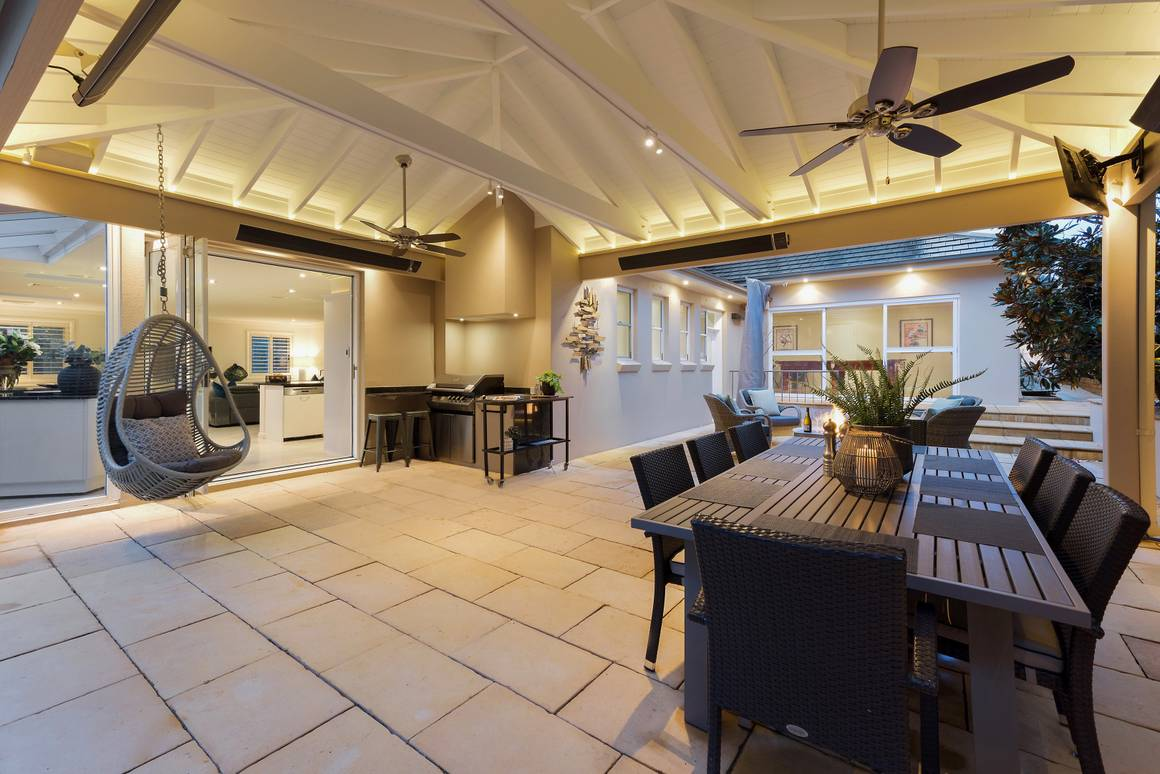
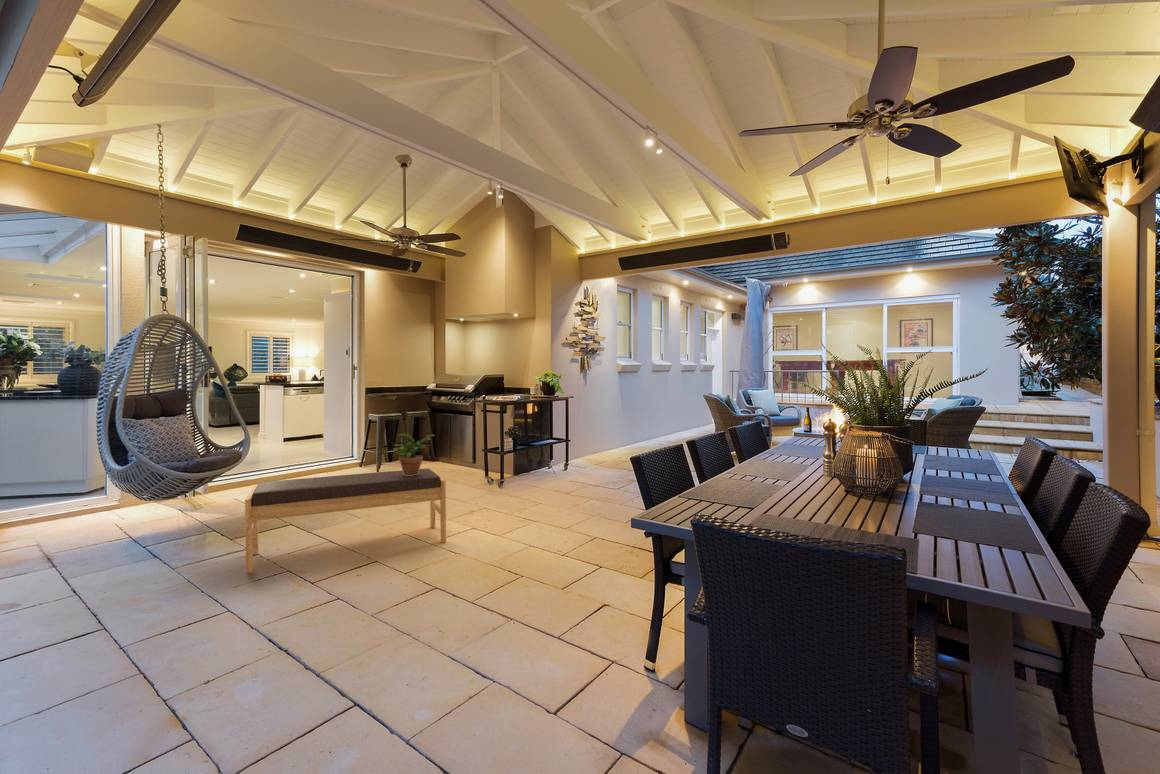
+ bench [244,467,447,574]
+ potted plant [392,433,435,476]
